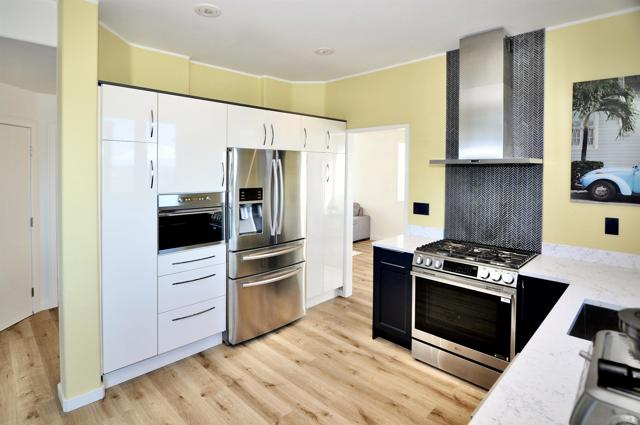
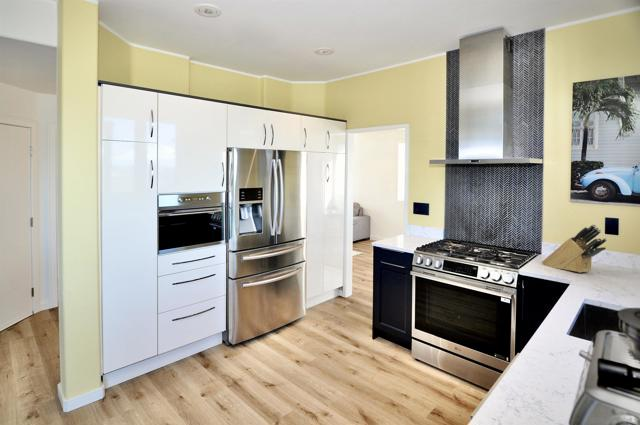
+ knife block [541,223,608,274]
